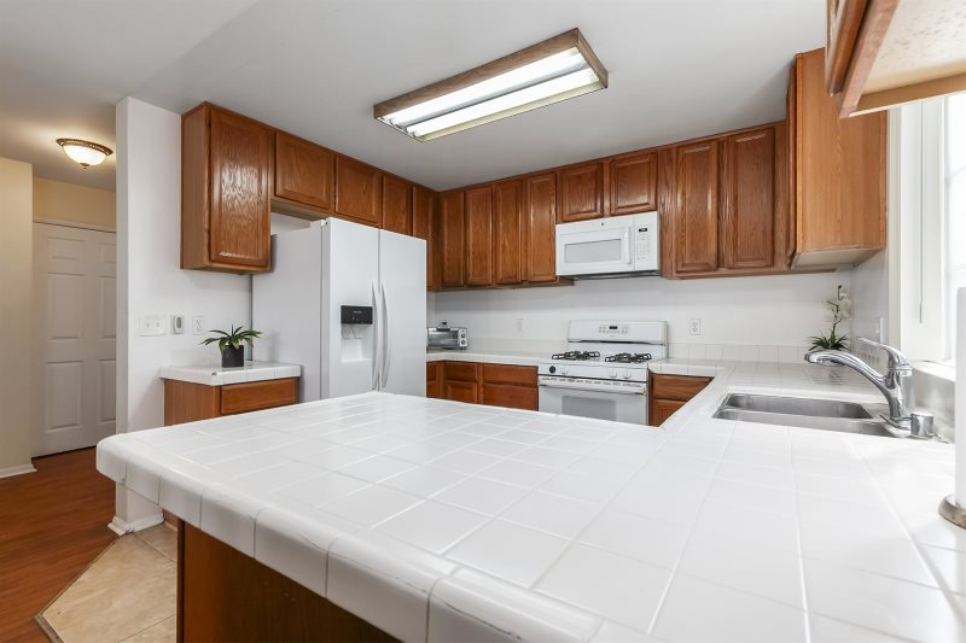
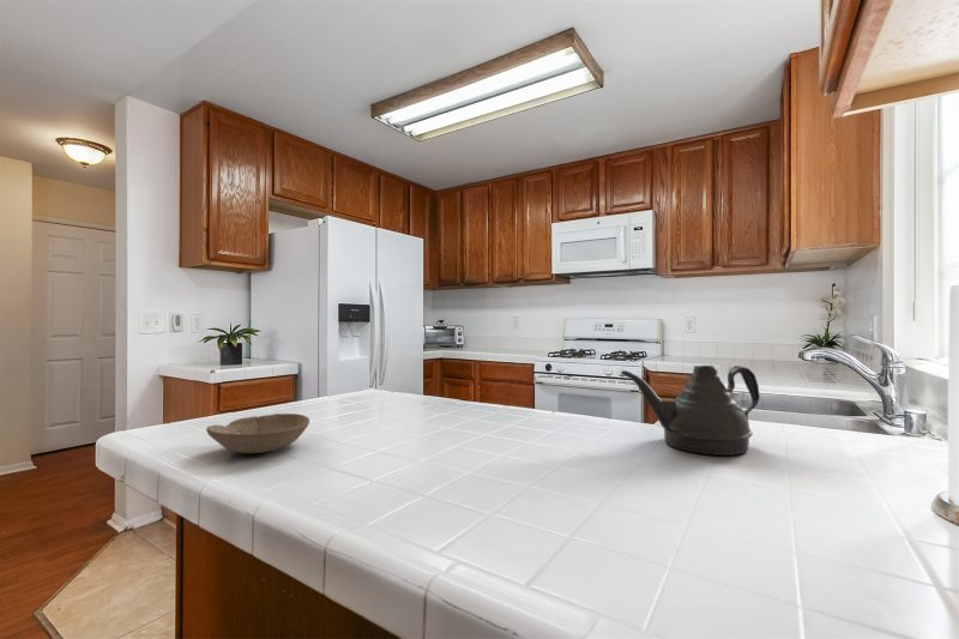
+ teapot [620,364,761,457]
+ bowl [205,412,310,454]
